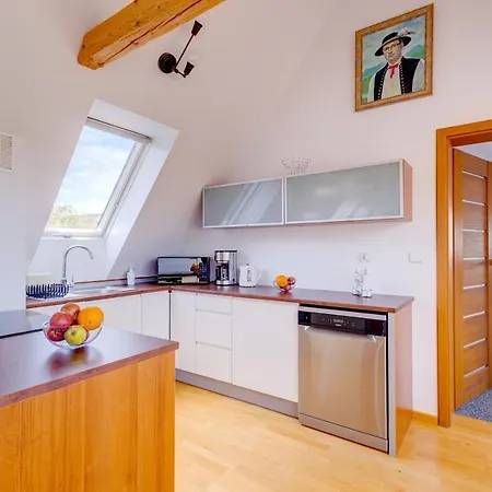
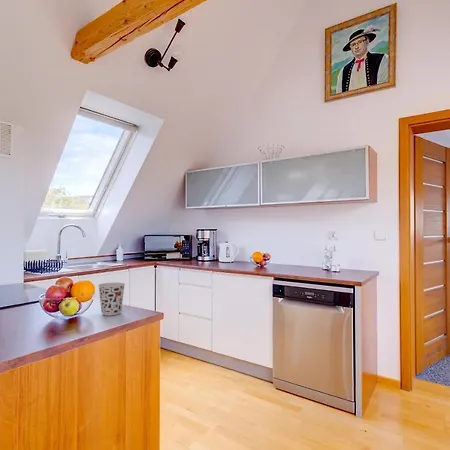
+ cup [97,282,126,316]
